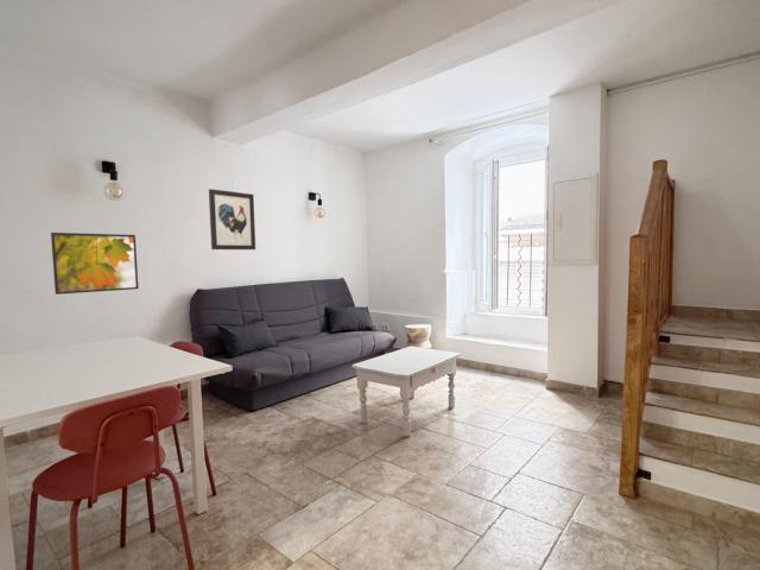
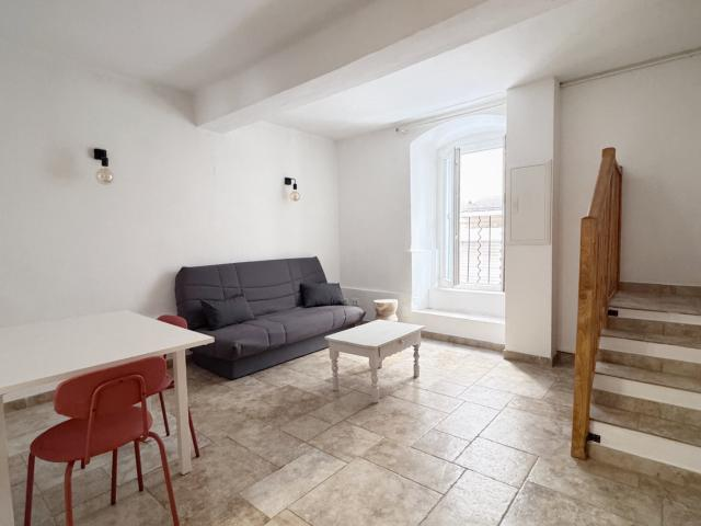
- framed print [50,232,139,296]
- wall art [208,188,256,251]
